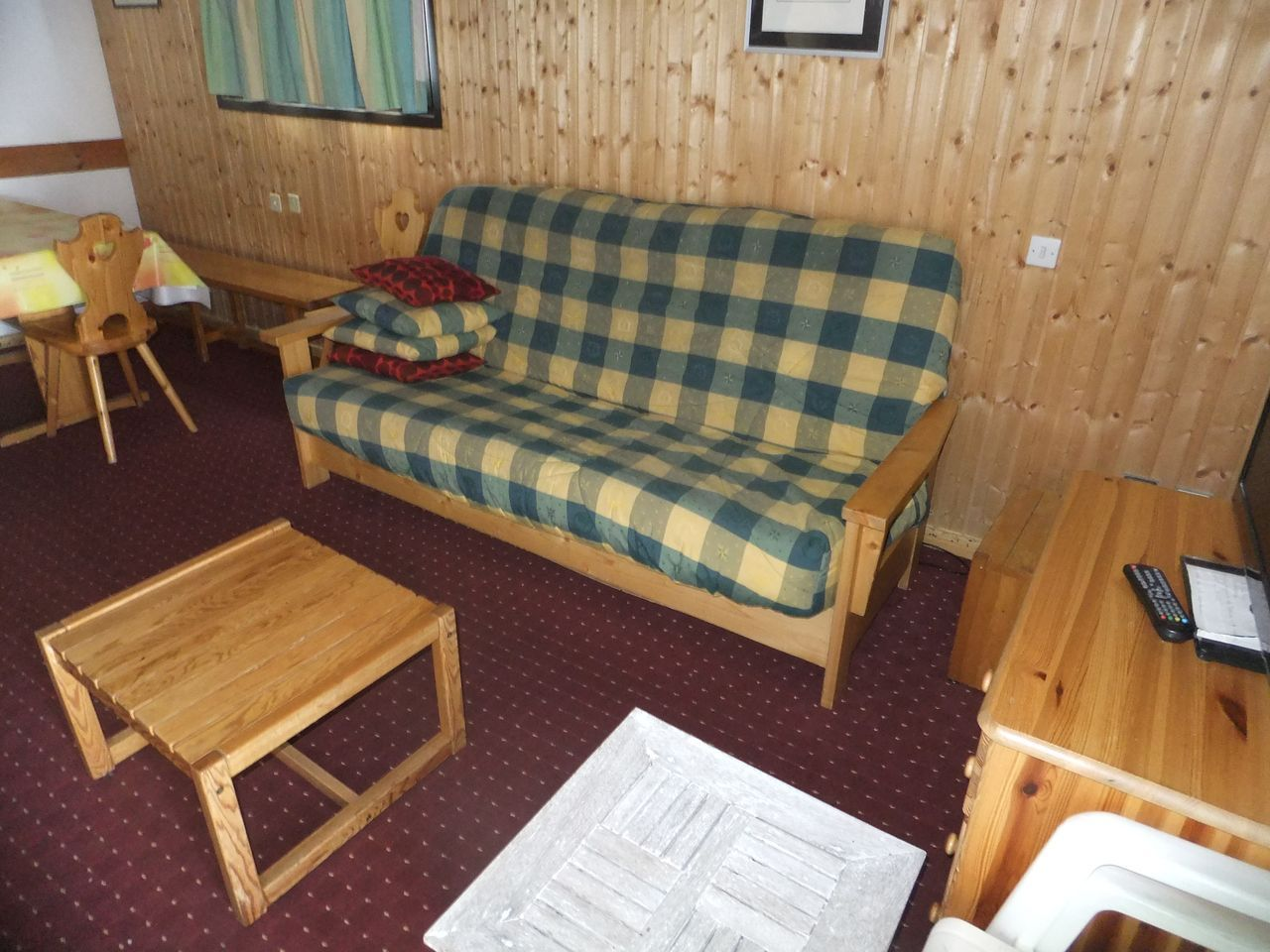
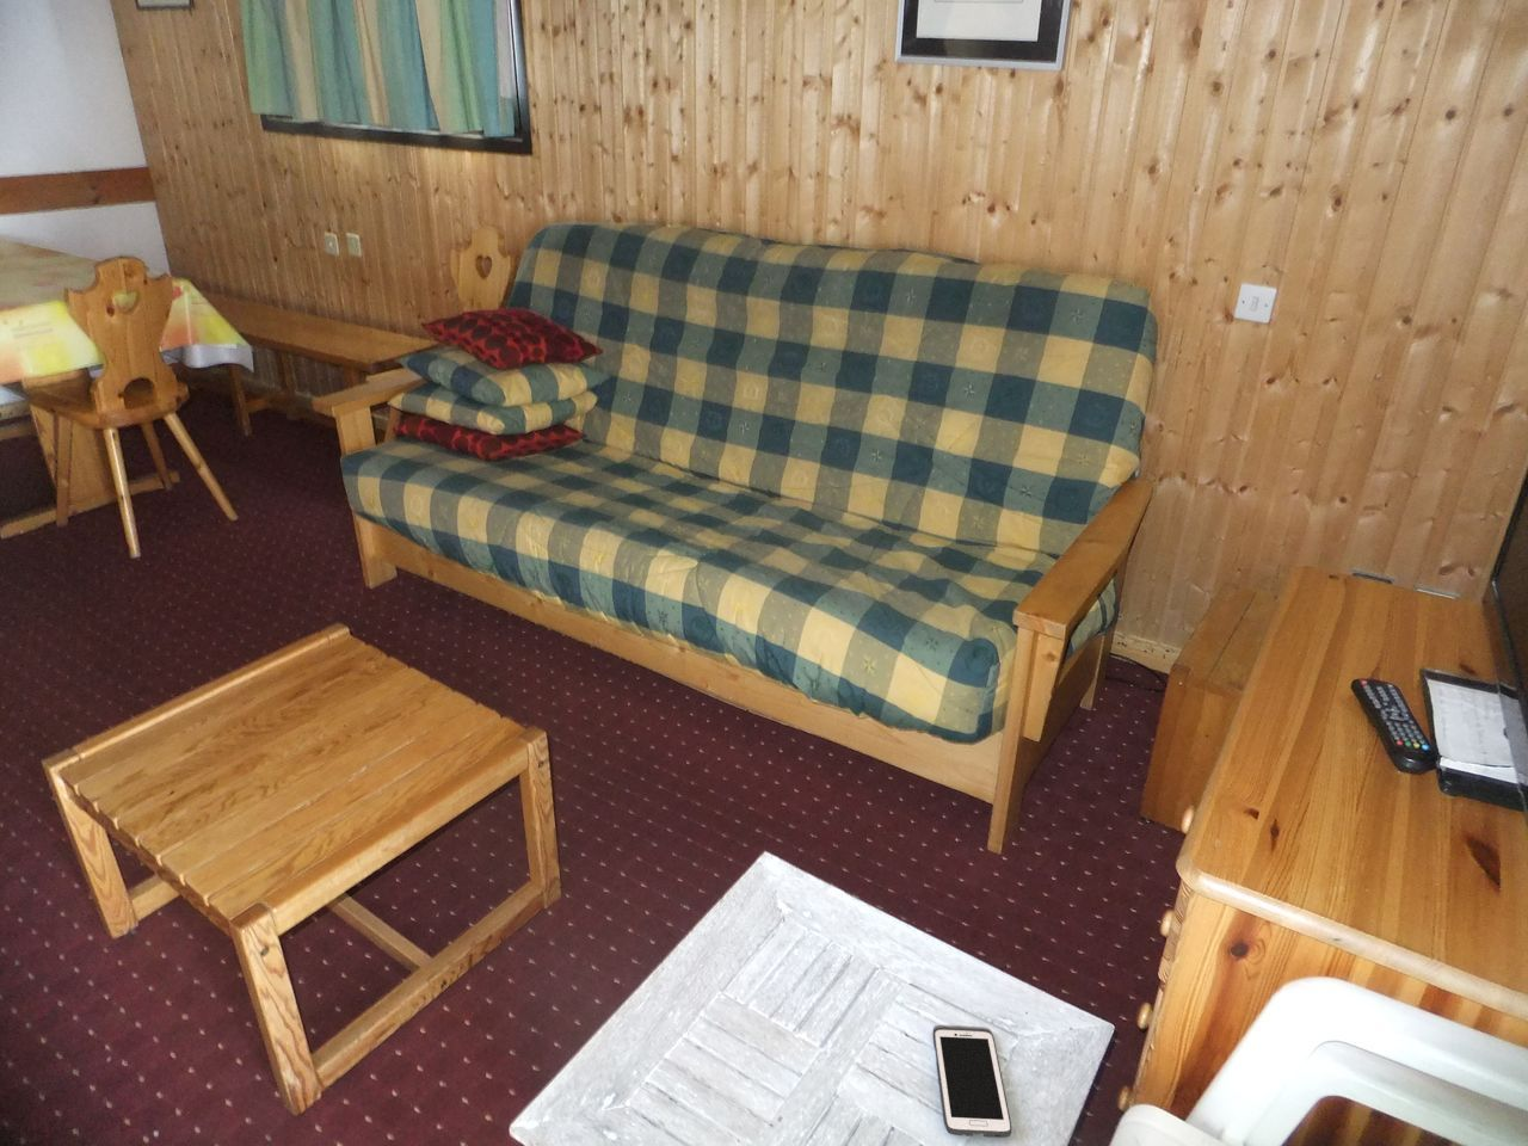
+ cell phone [932,1027,1012,1139]
